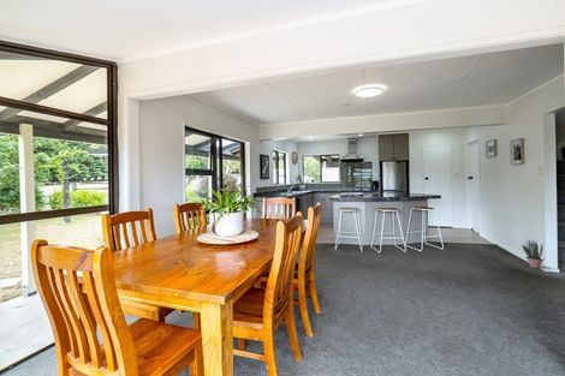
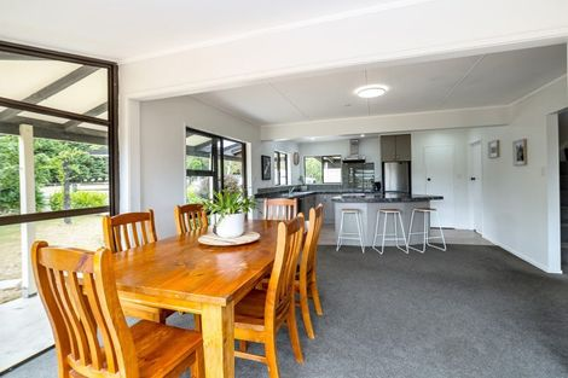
- potted plant [521,238,545,269]
